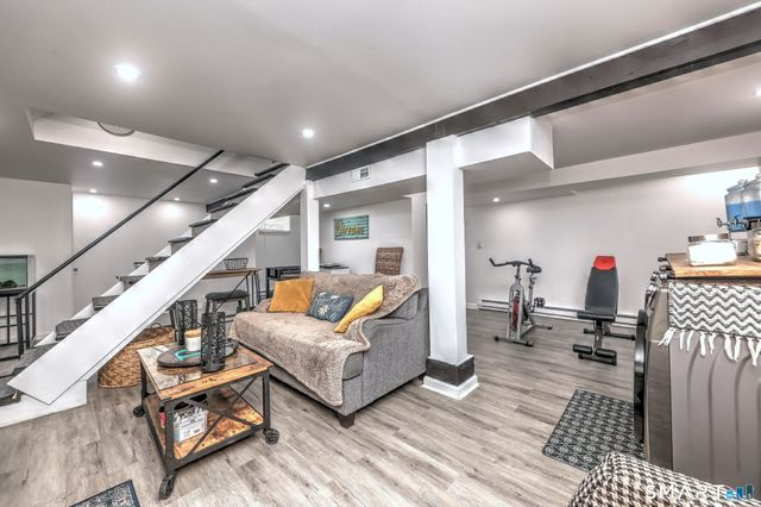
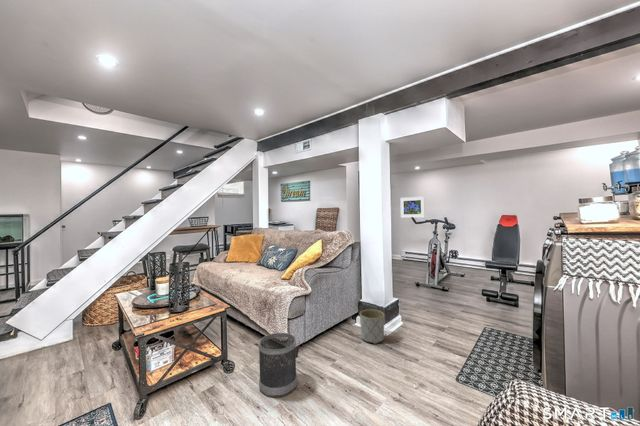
+ planter [359,308,386,345]
+ wastebasket [257,332,298,398]
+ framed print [399,195,426,219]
